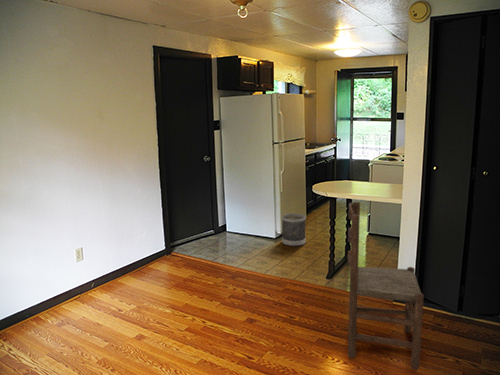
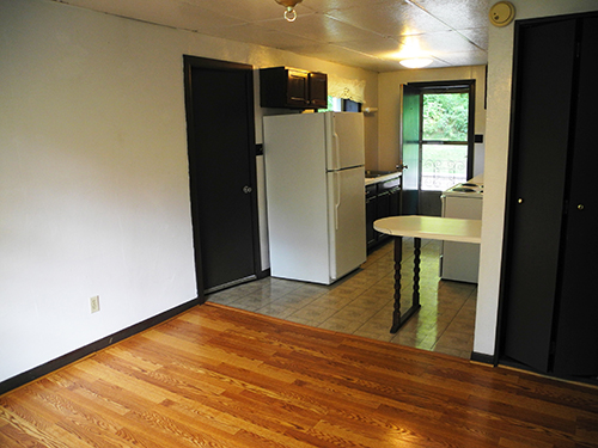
- dining chair [347,201,425,371]
- wastebasket [281,213,307,247]
